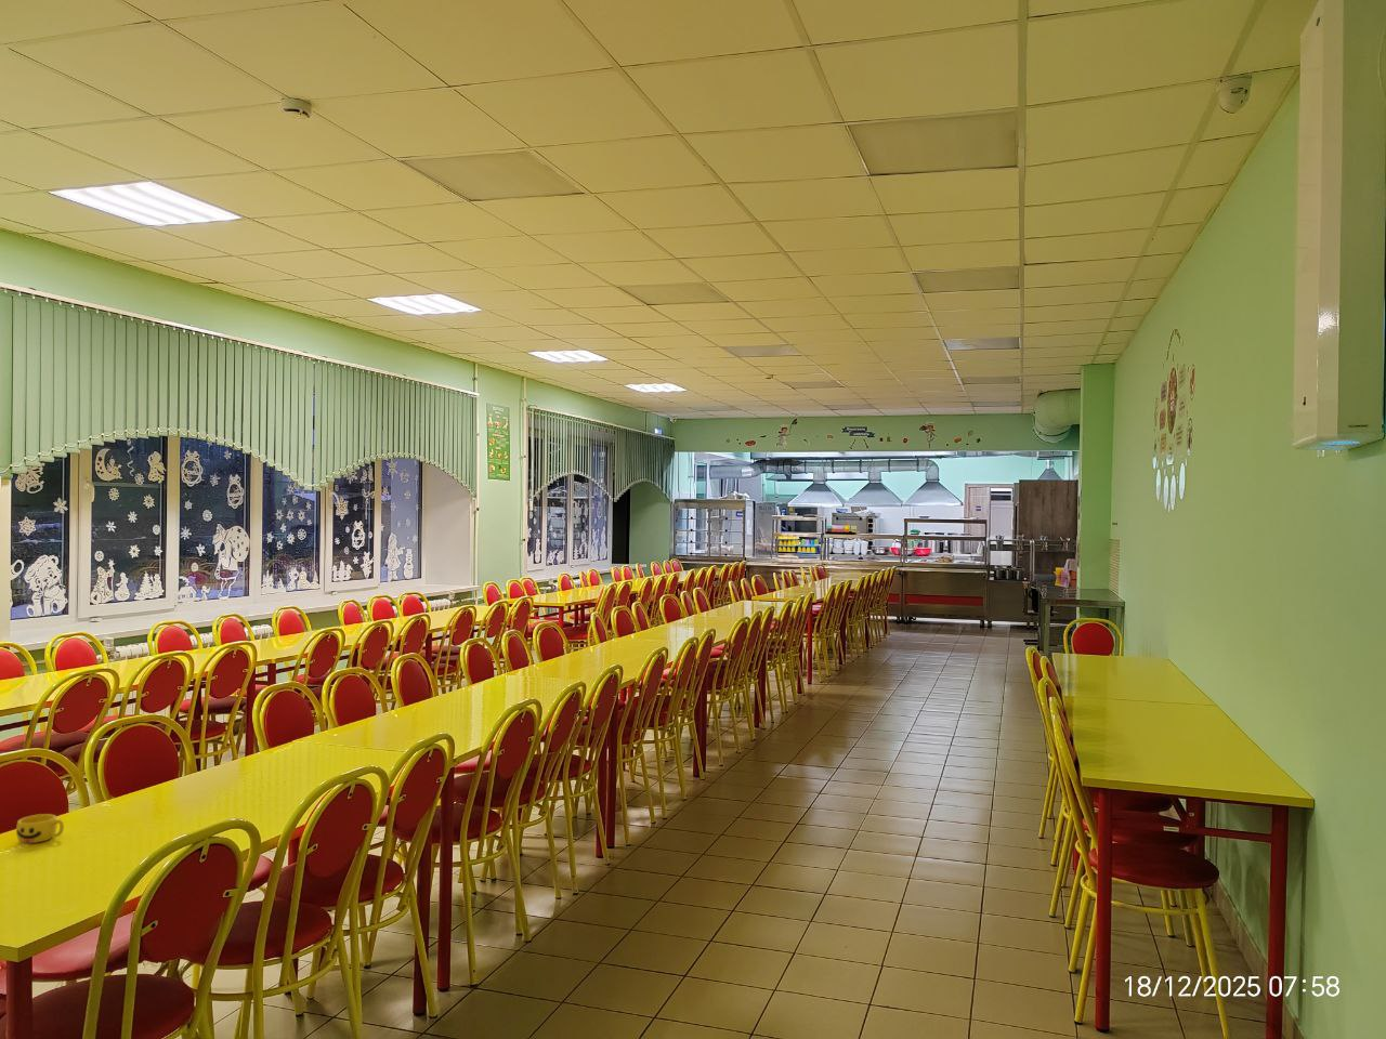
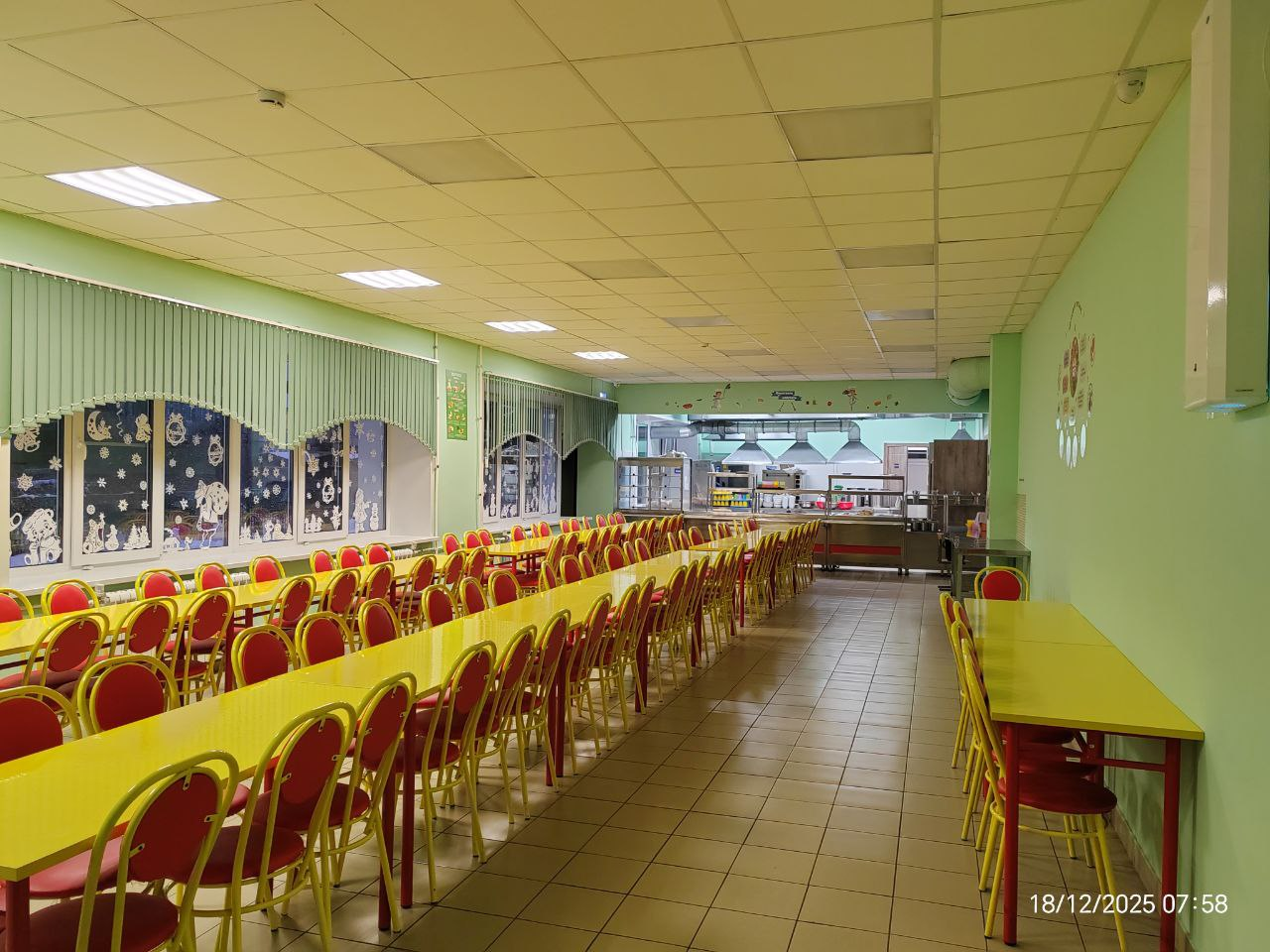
- cup [15,813,65,844]
